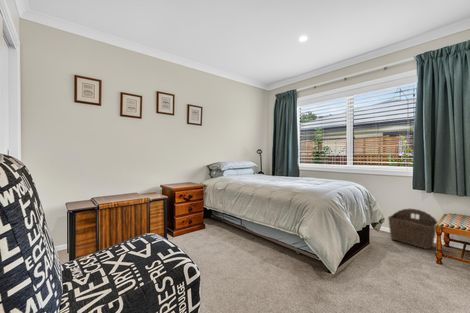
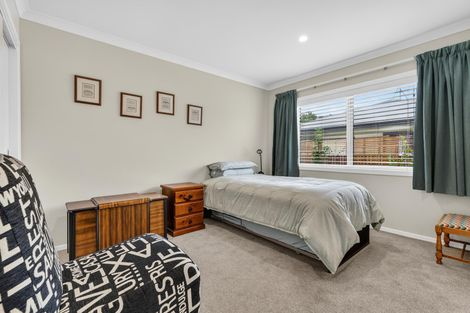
- wicker basket [387,208,439,250]
